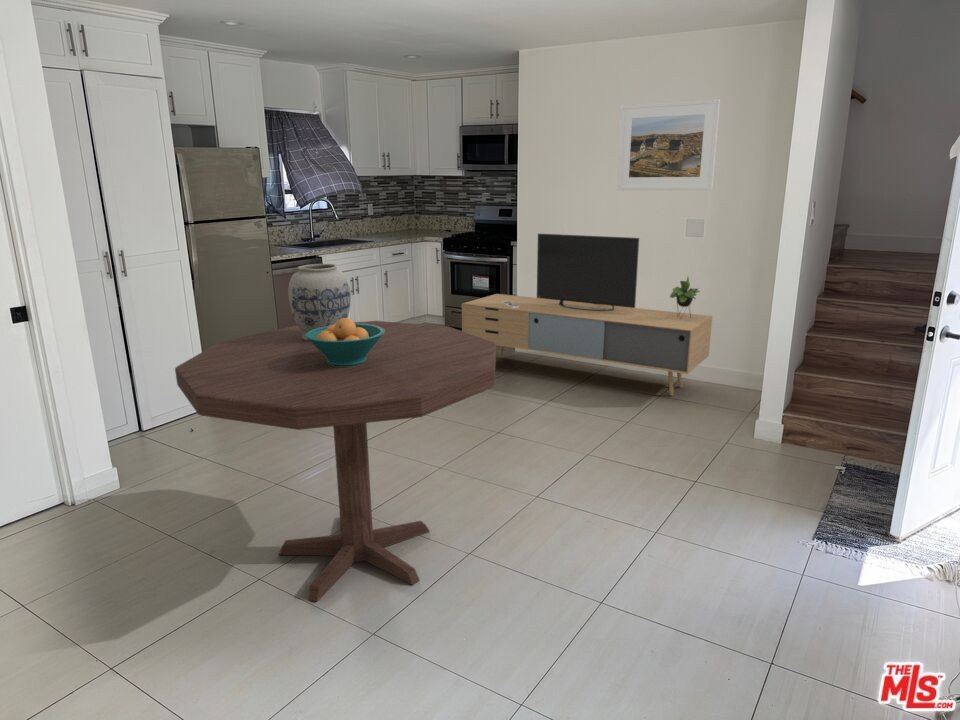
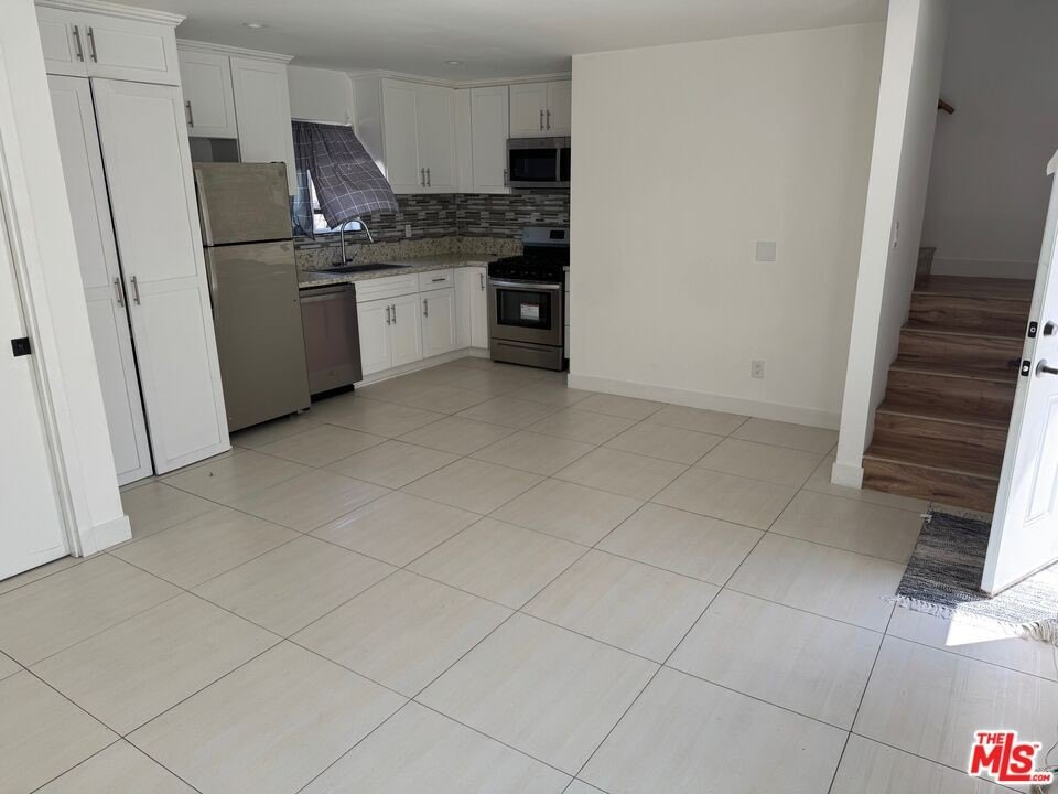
- fruit bowl [305,318,385,366]
- vase [287,263,352,341]
- media console [461,233,713,397]
- dining table [174,320,497,603]
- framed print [616,98,721,191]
